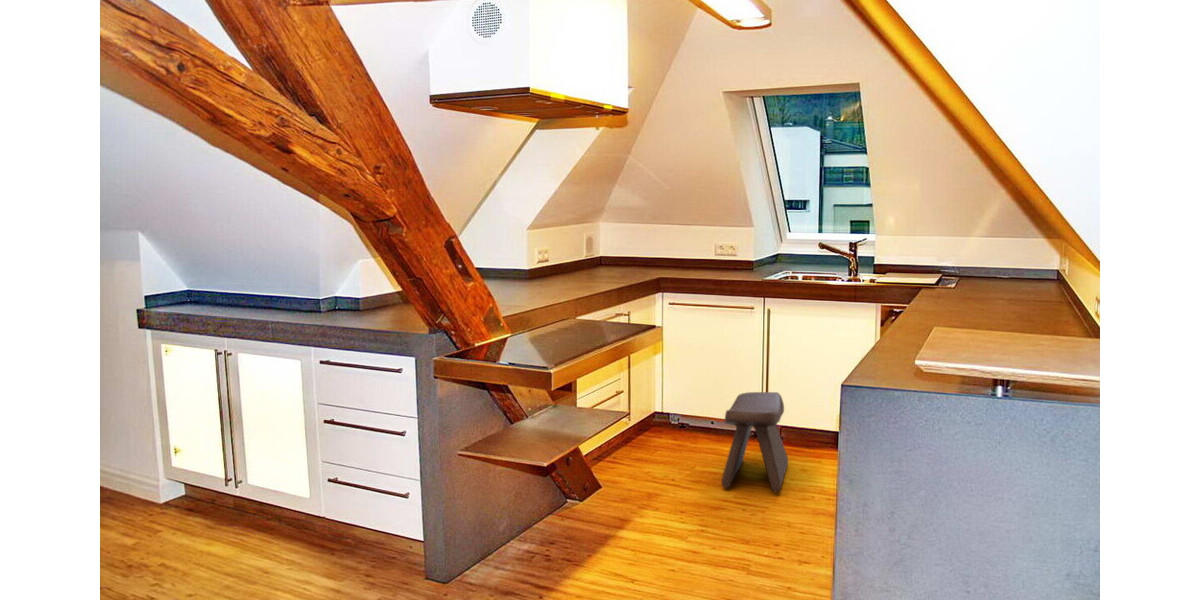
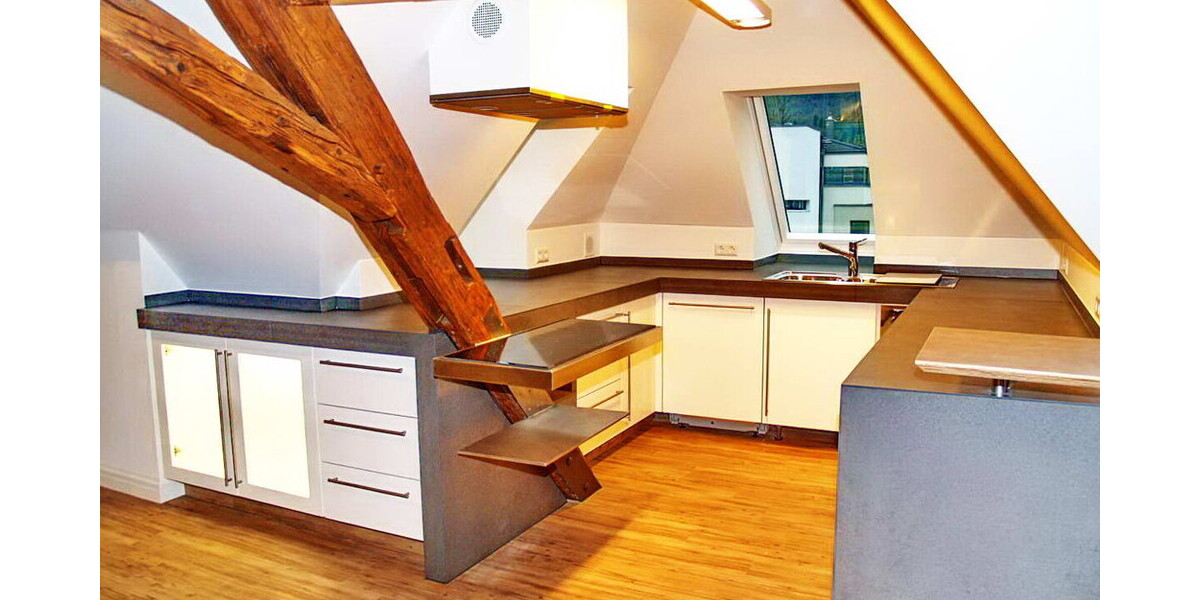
- stool [721,391,789,493]
